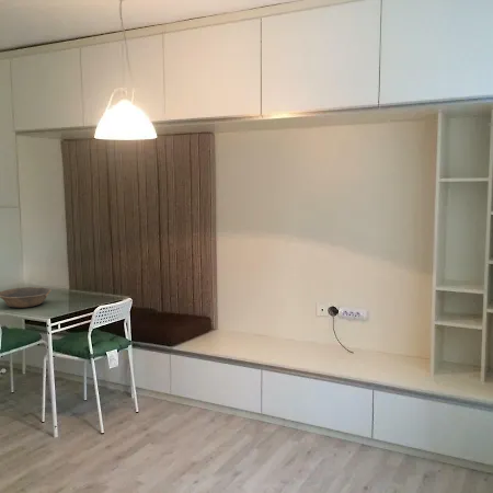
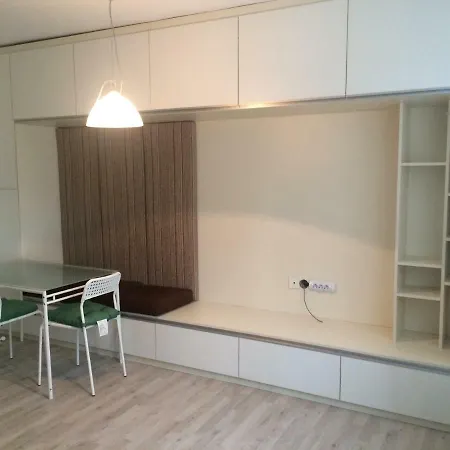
- bowl [0,286,53,309]
